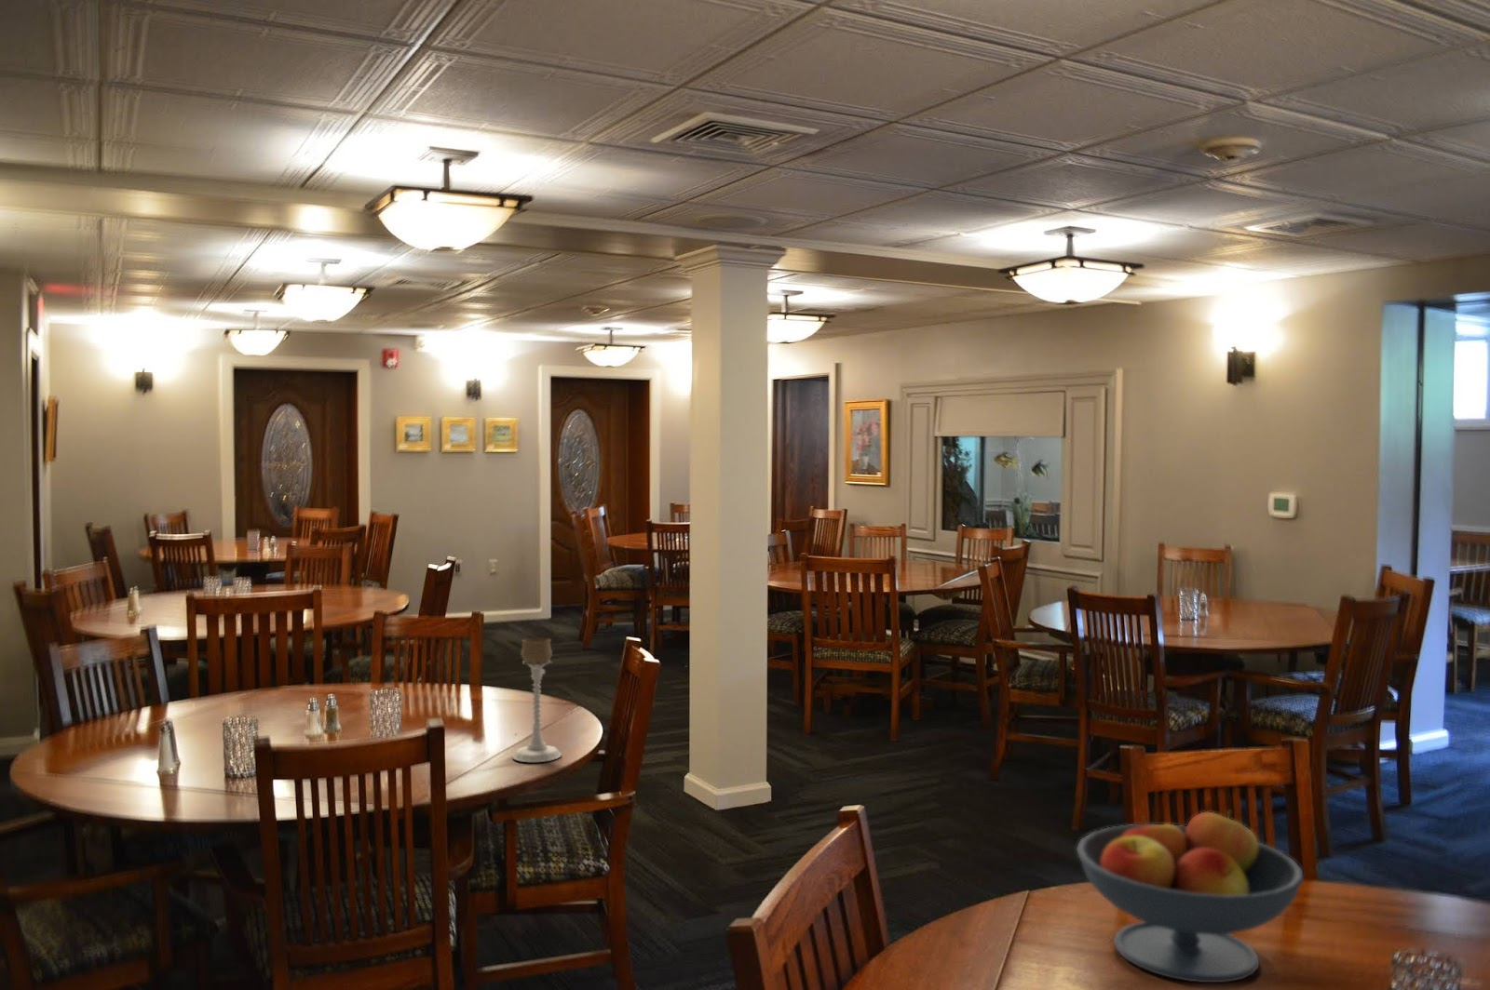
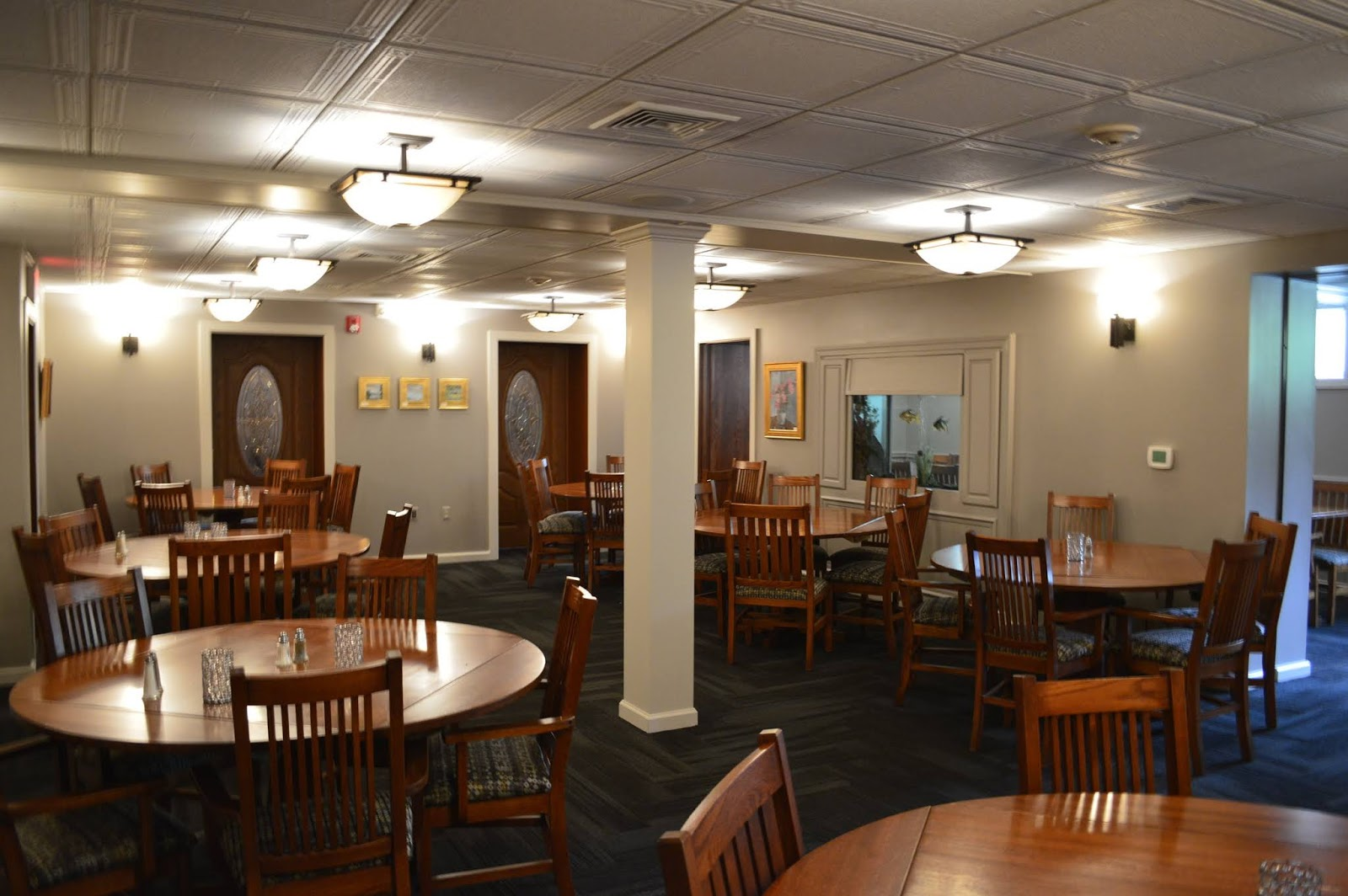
- fruit bowl [1075,809,1304,984]
- candle holder [512,636,563,763]
